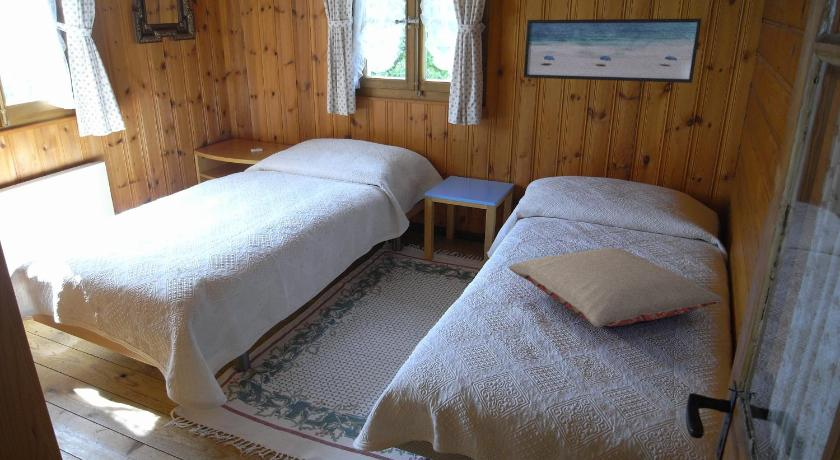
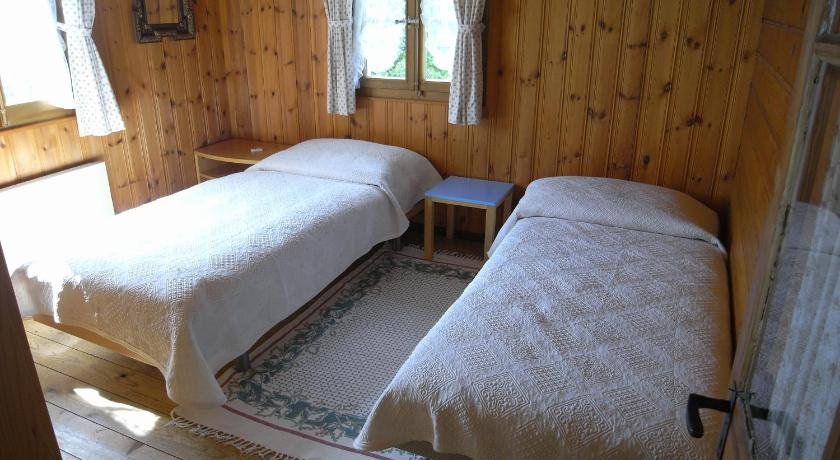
- wall art [523,18,703,84]
- pillow [507,247,724,329]
